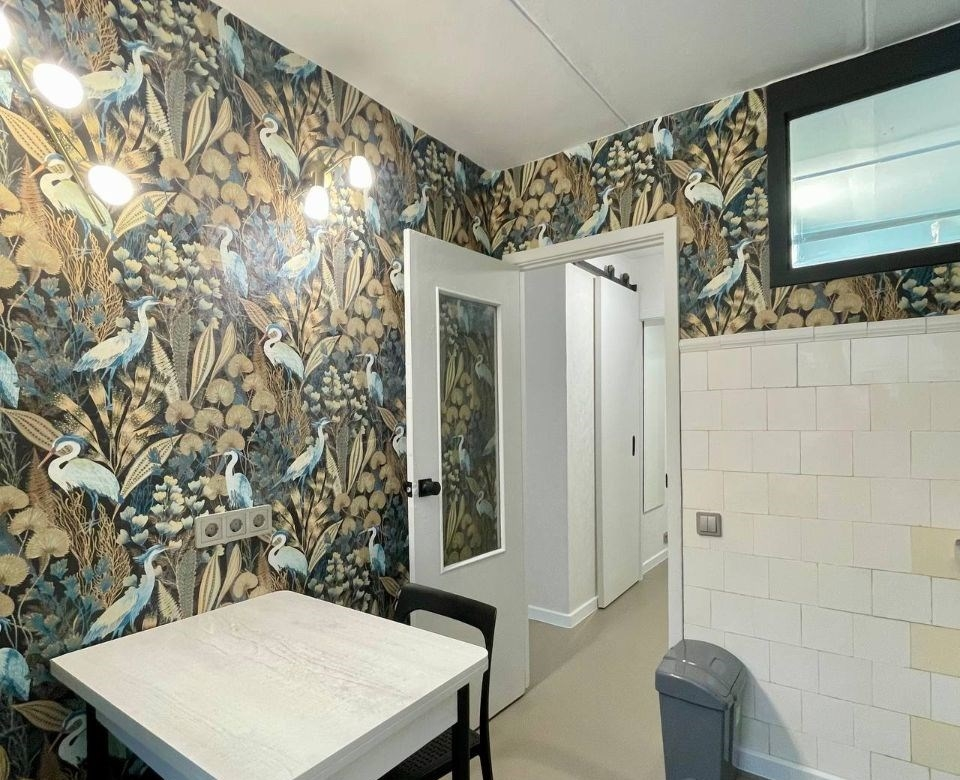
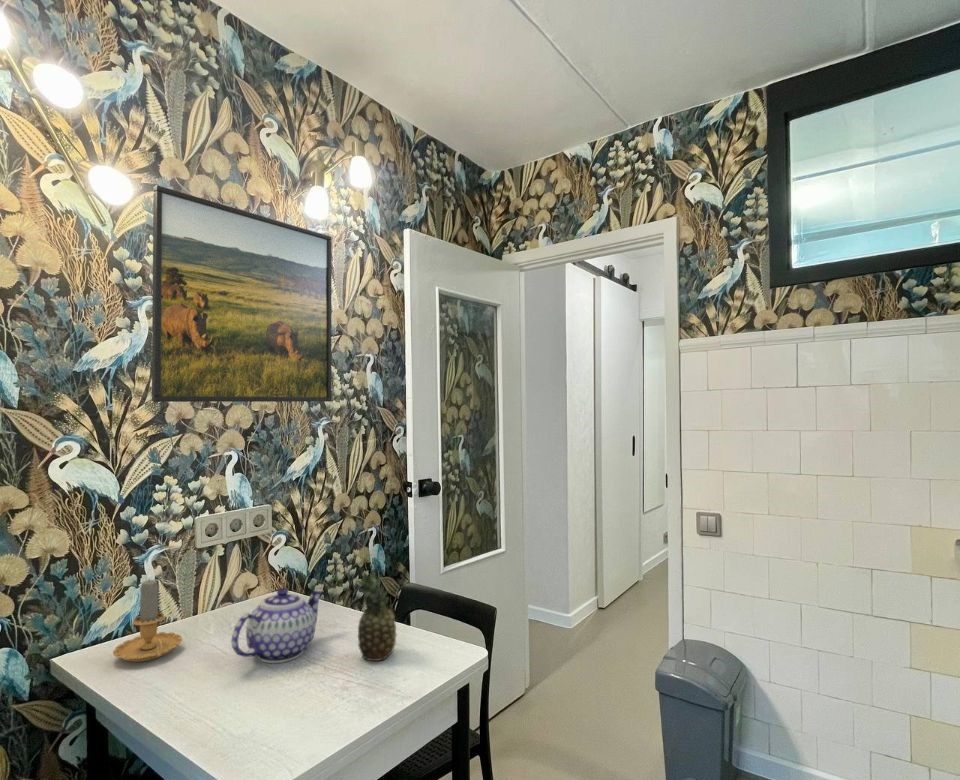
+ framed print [151,185,332,403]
+ fruit [354,568,398,662]
+ teapot [231,587,325,664]
+ candle [112,579,183,663]
